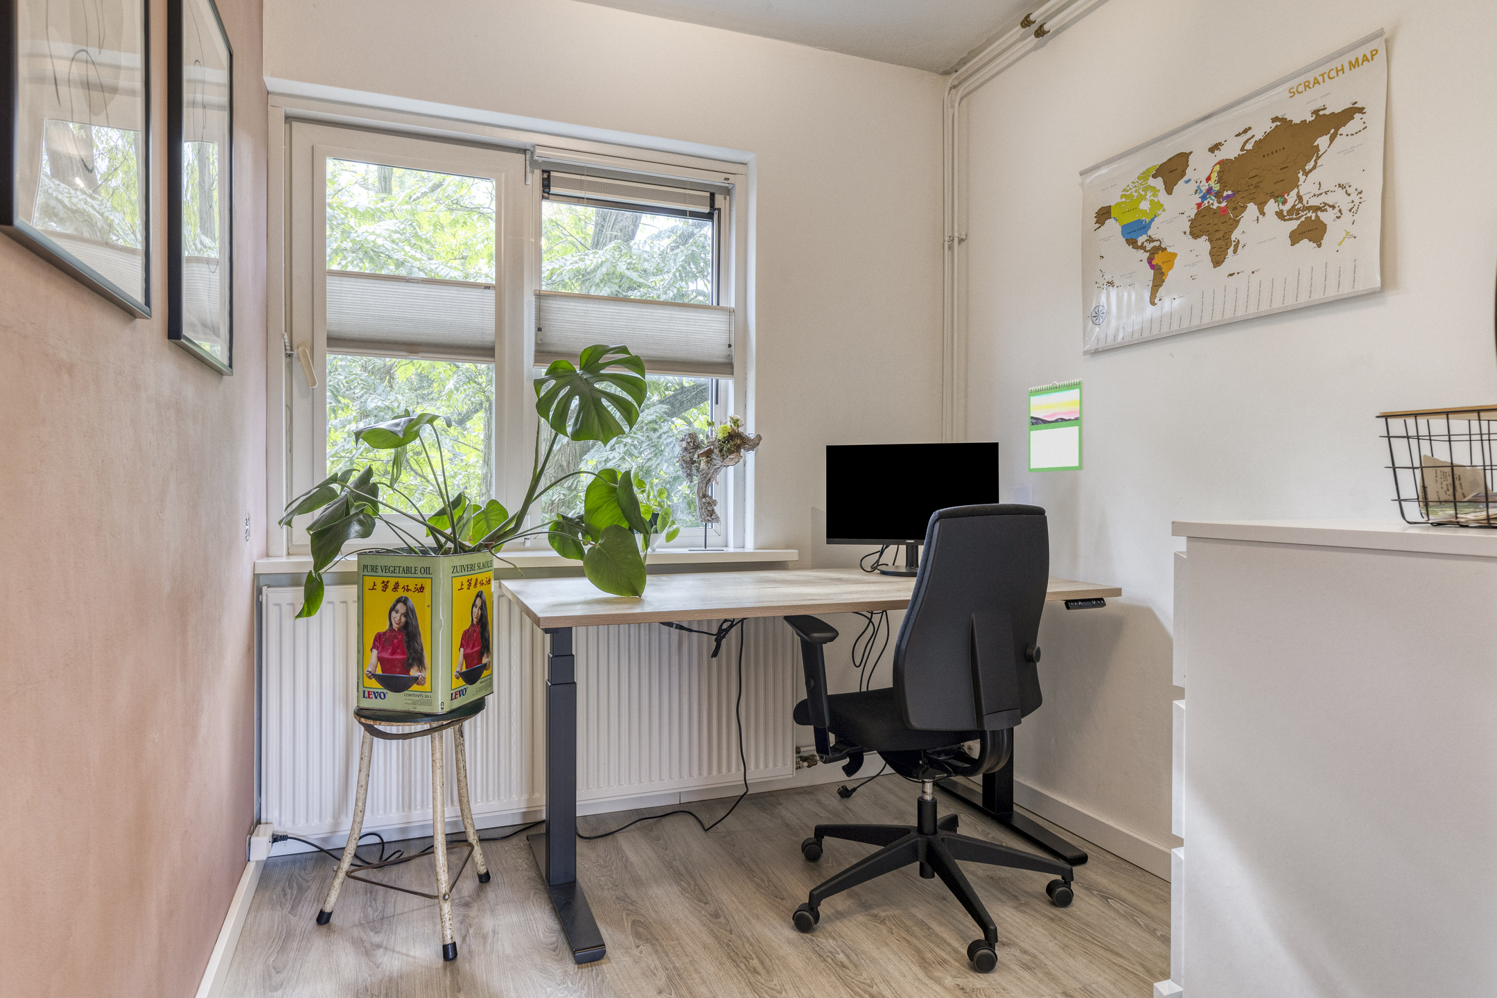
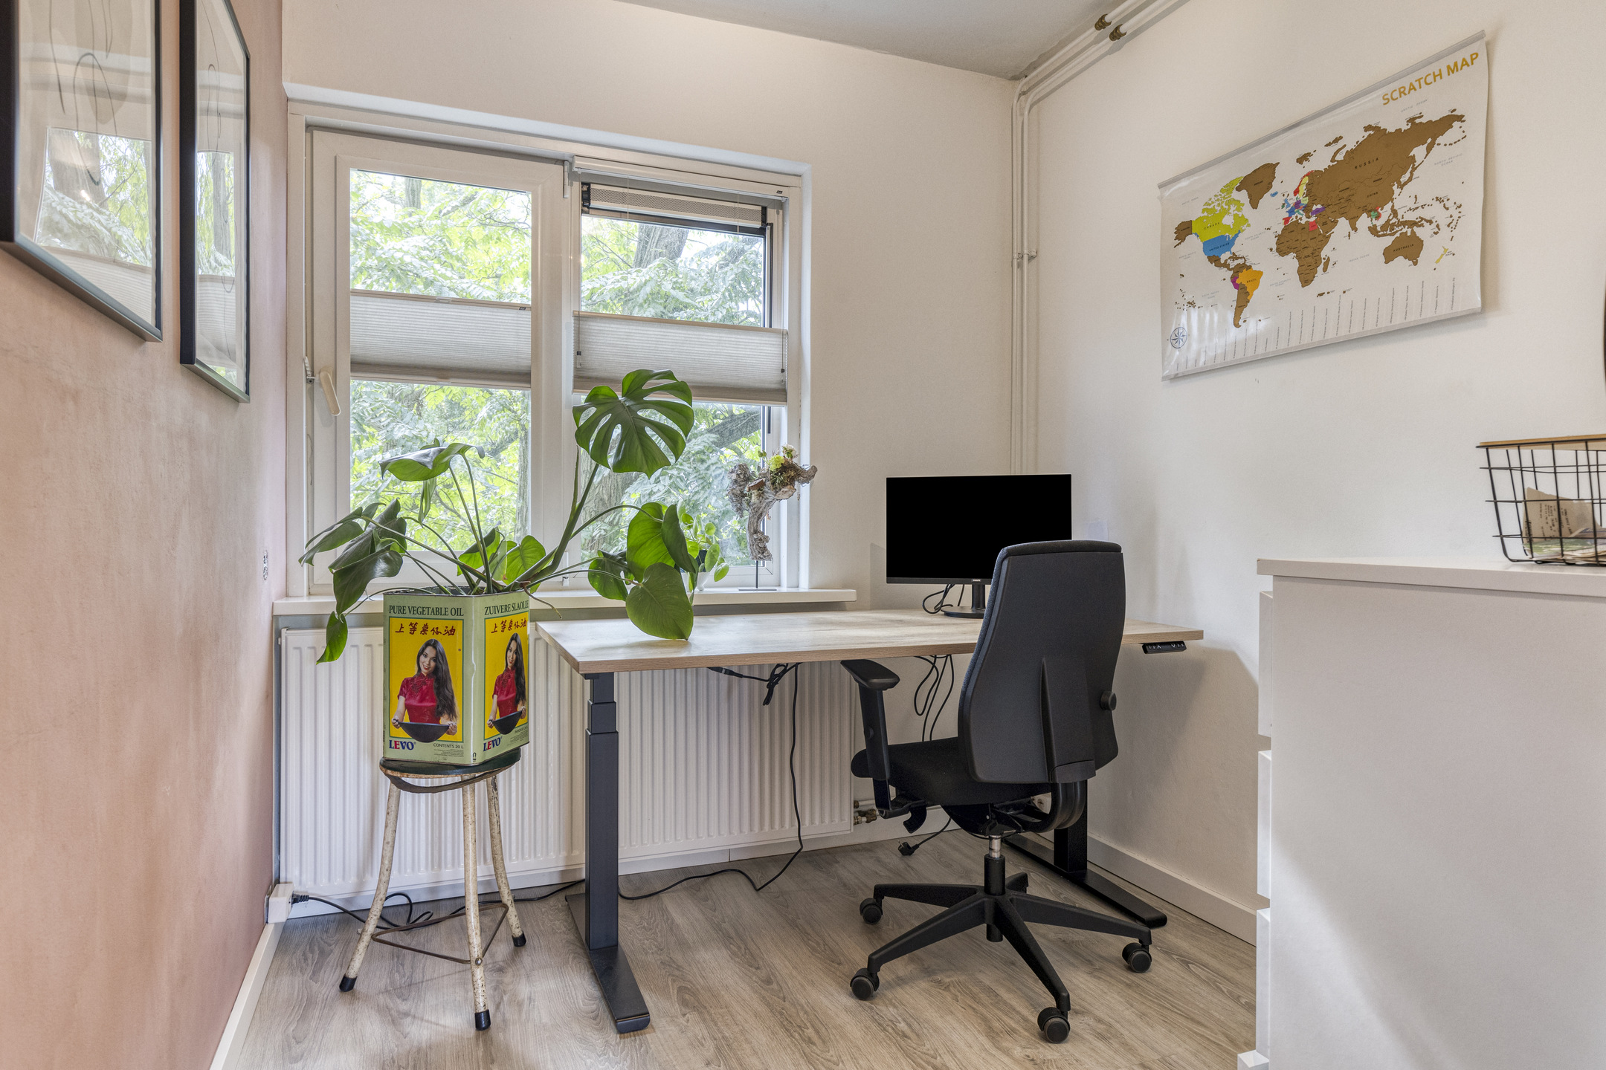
- calendar [1028,379,1084,473]
